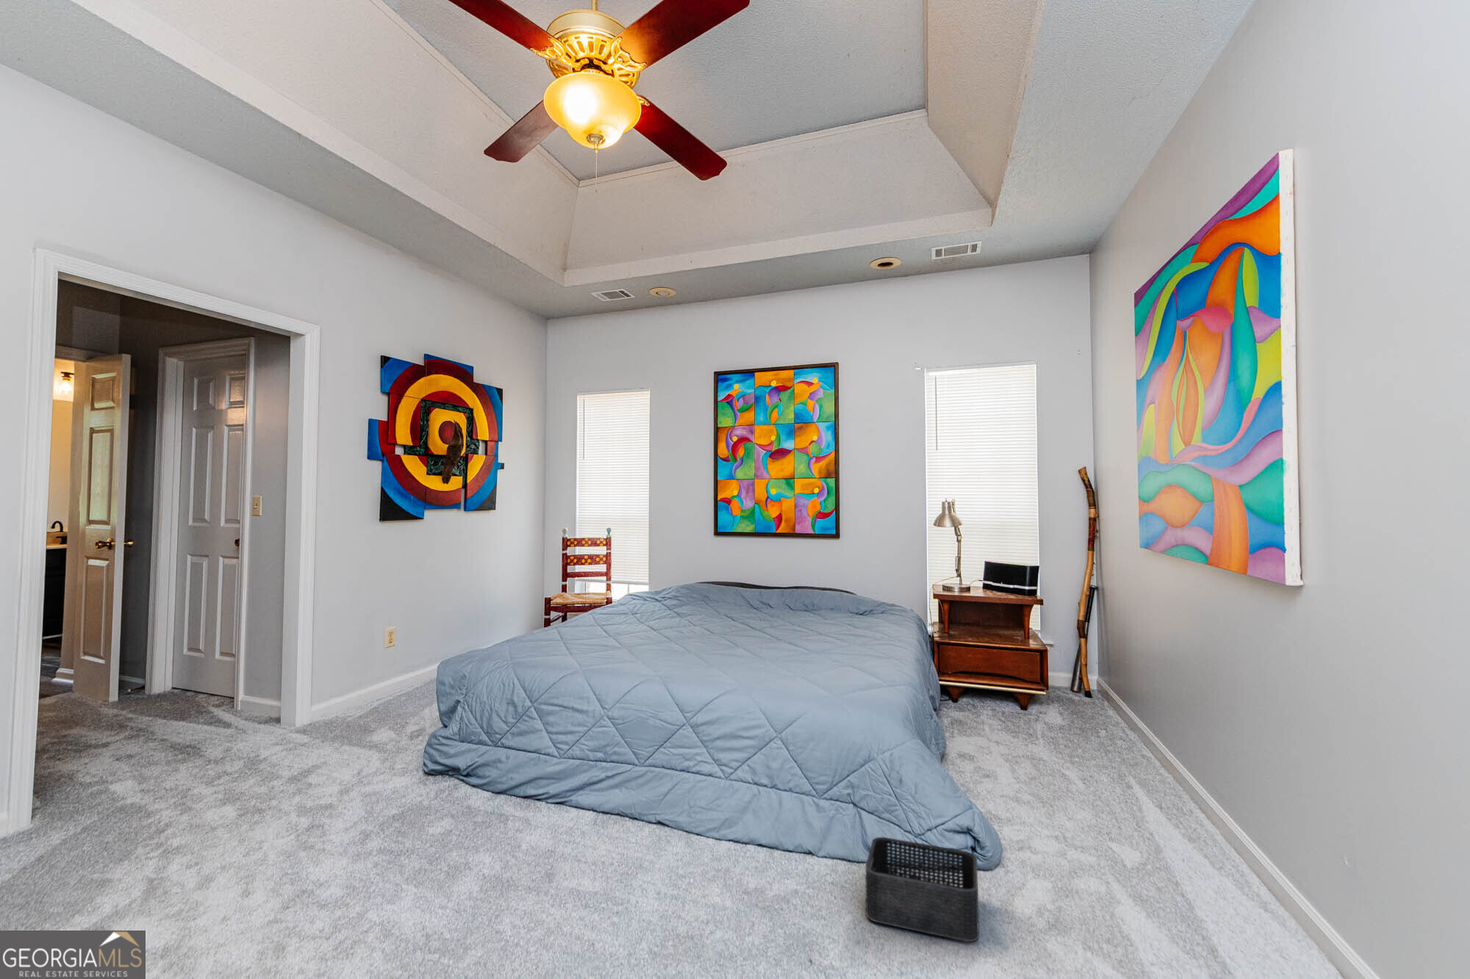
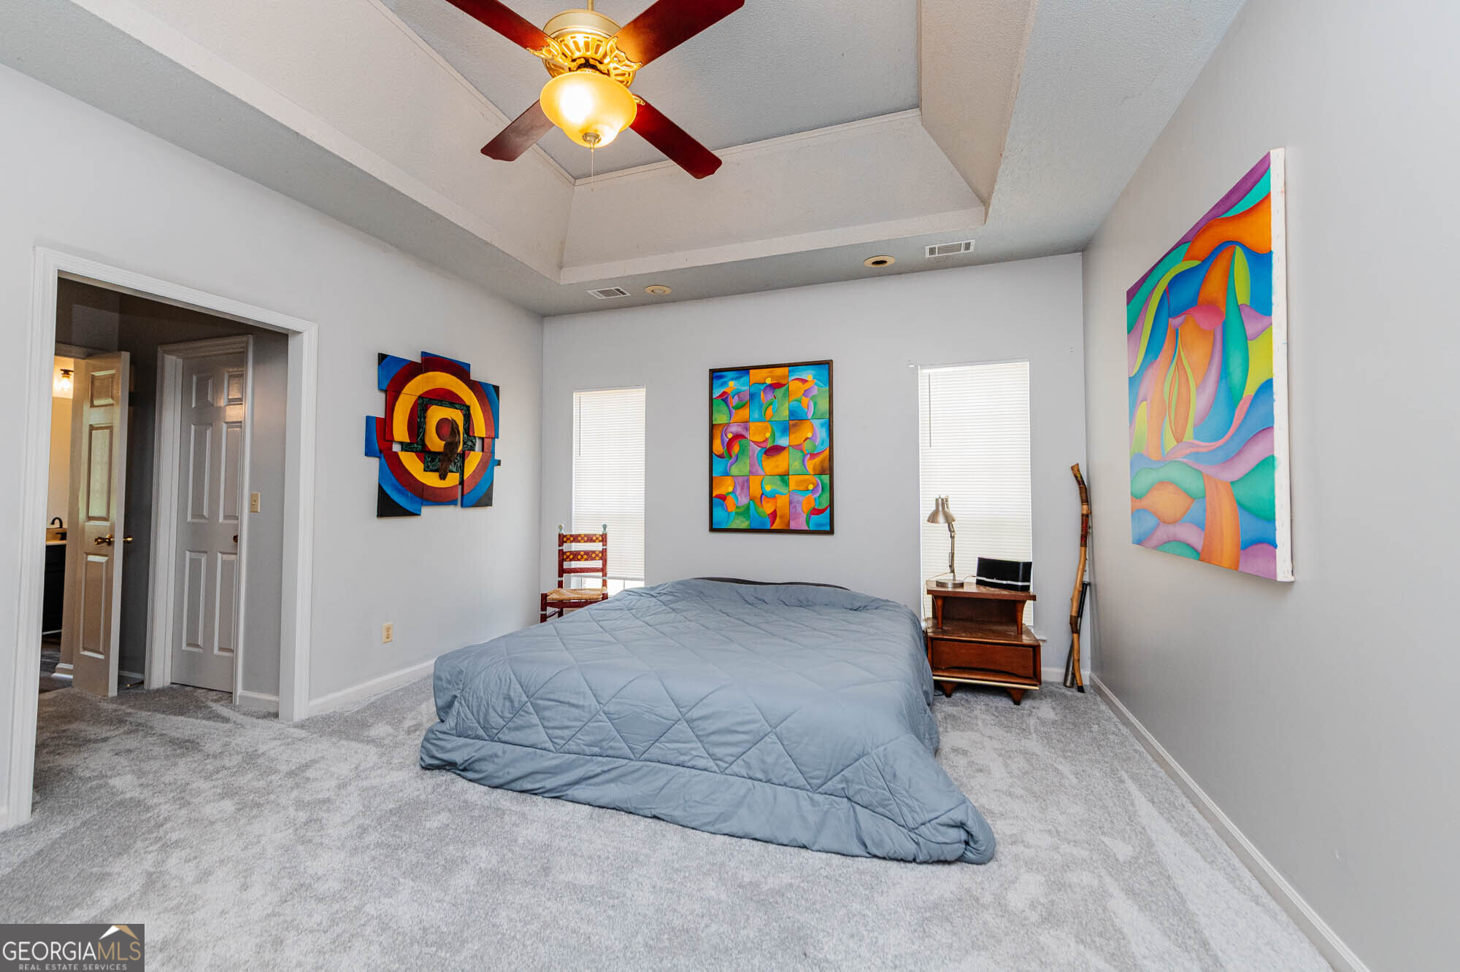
- storage bin [865,837,979,942]
